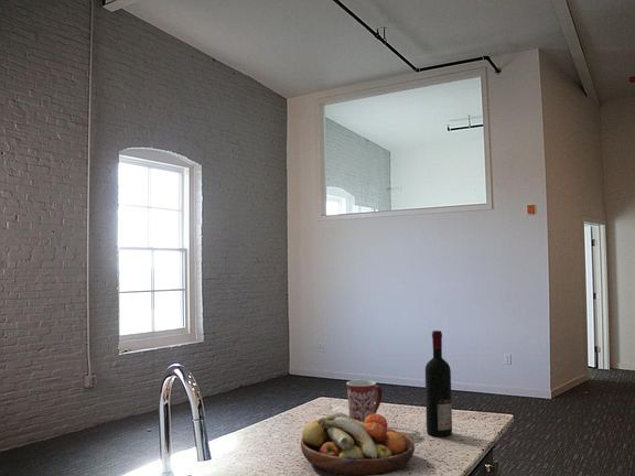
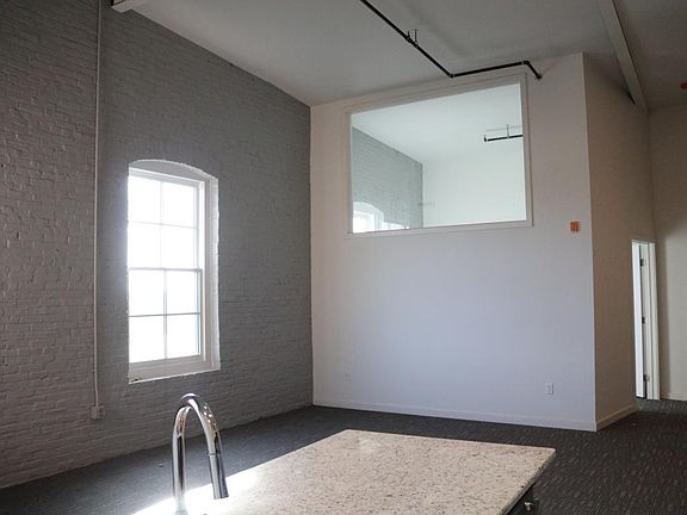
- fruit bowl [300,411,416,476]
- mug [345,379,384,423]
- alcohol [424,329,453,437]
